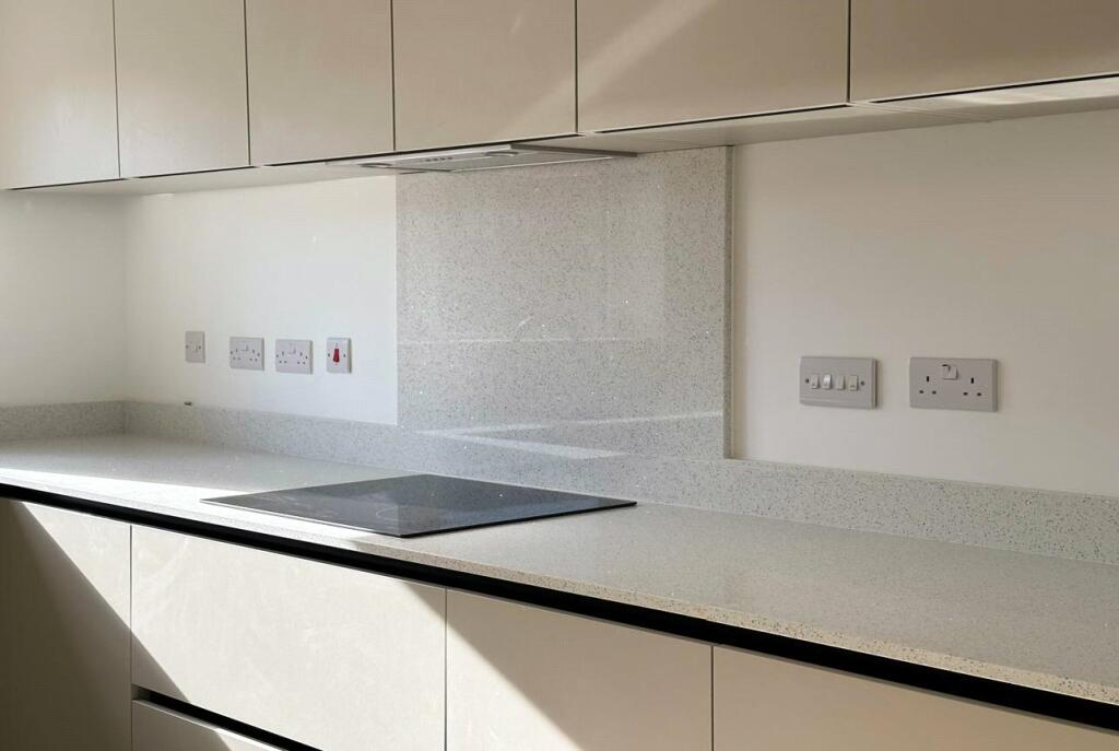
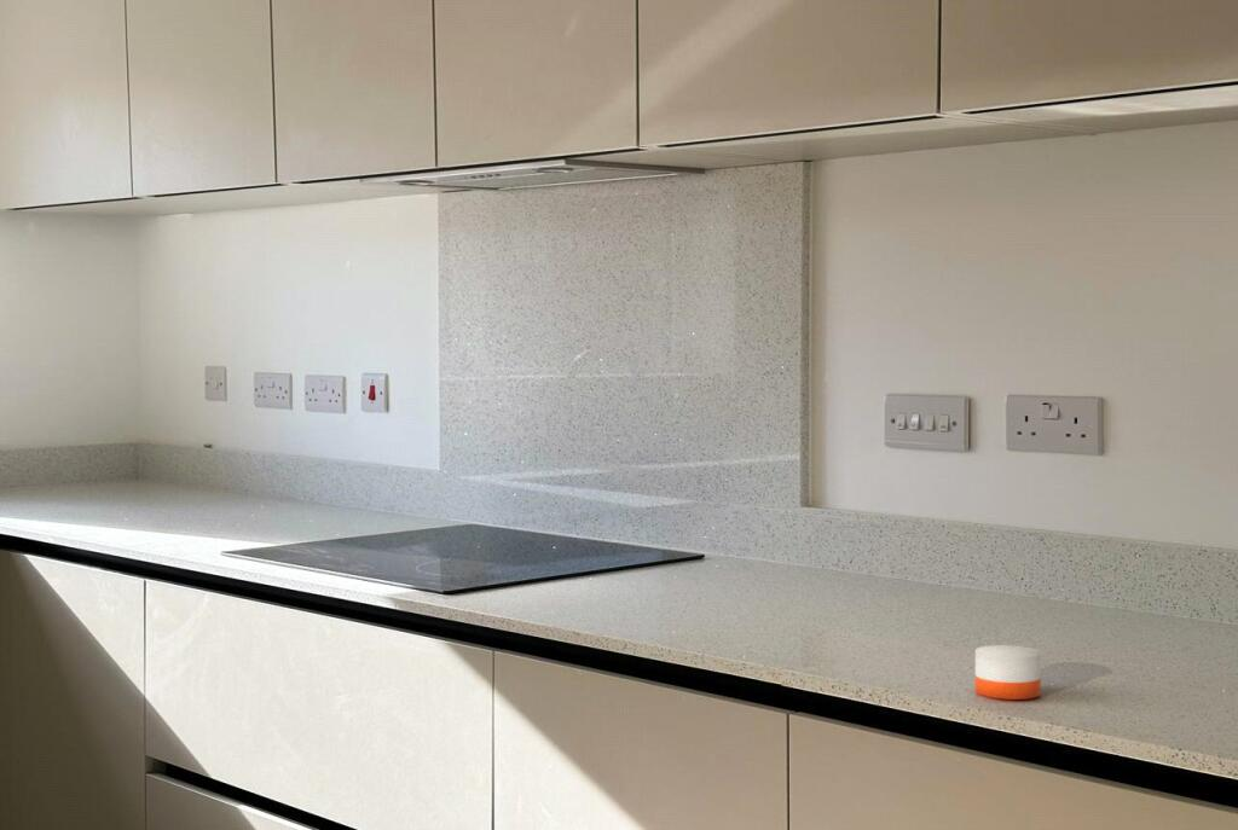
+ candle [974,626,1042,701]
